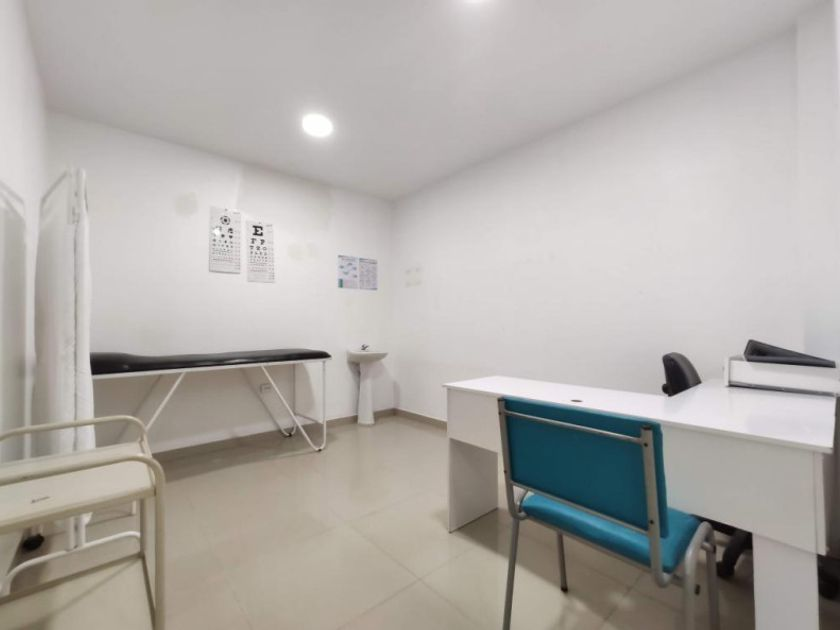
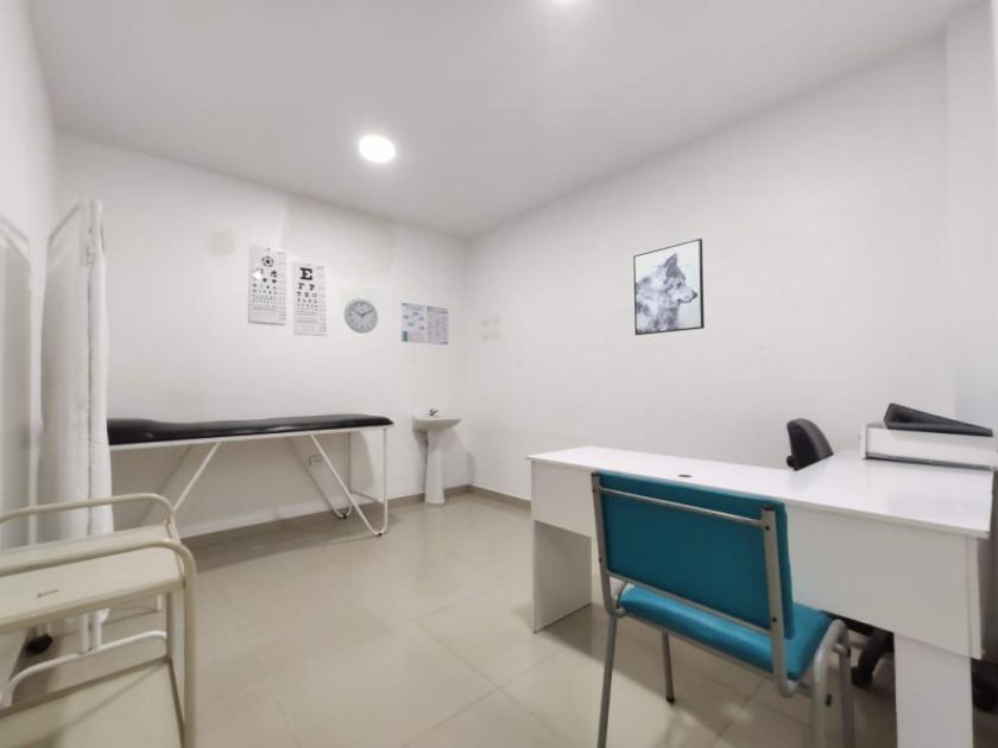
+ wall clock [343,298,379,335]
+ wall art [632,237,706,336]
